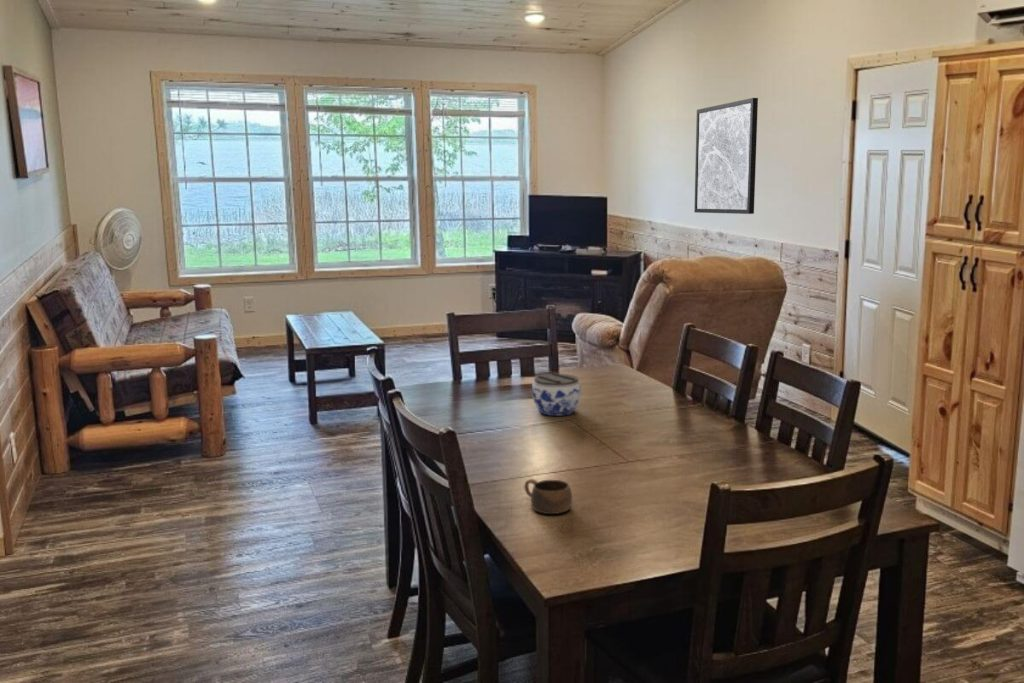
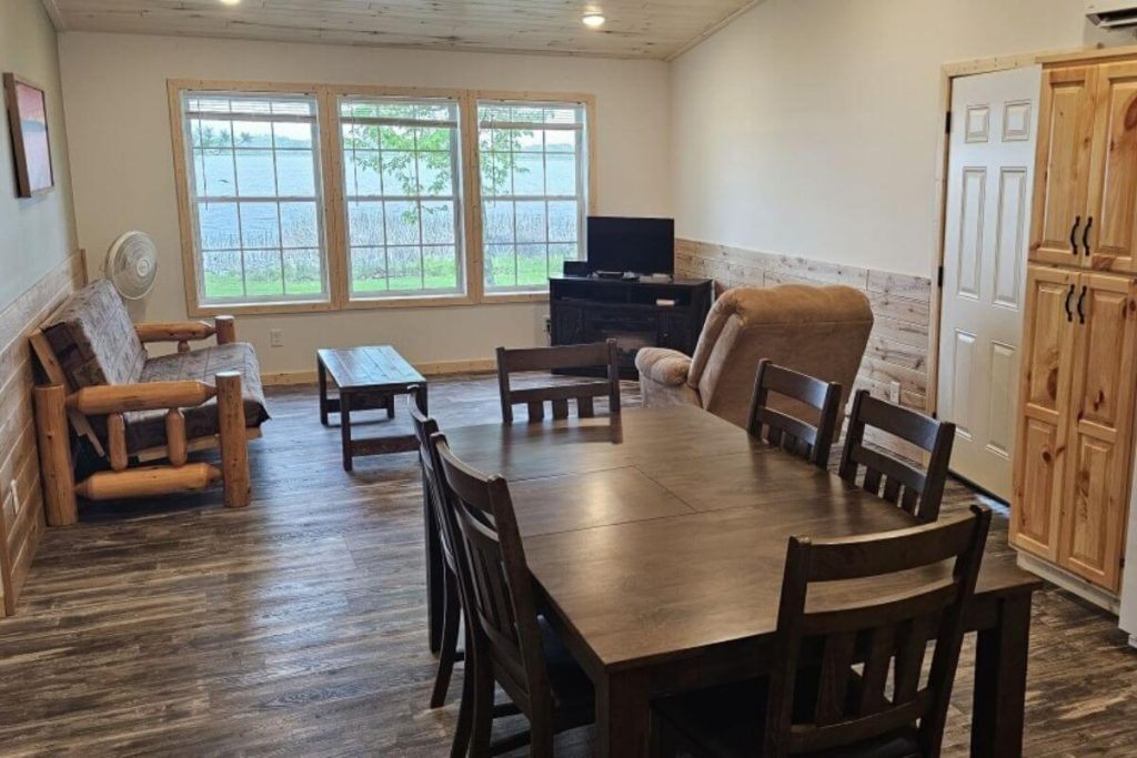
- cup [523,478,573,515]
- wall art [693,97,759,215]
- jar [531,372,582,417]
